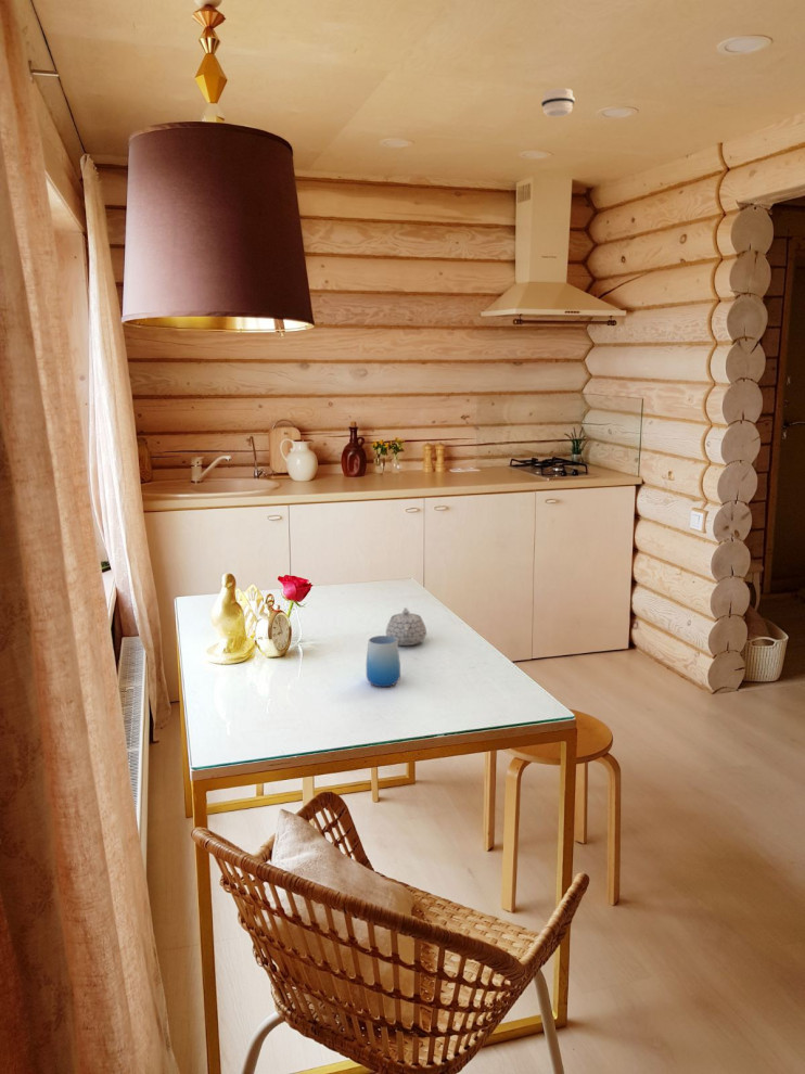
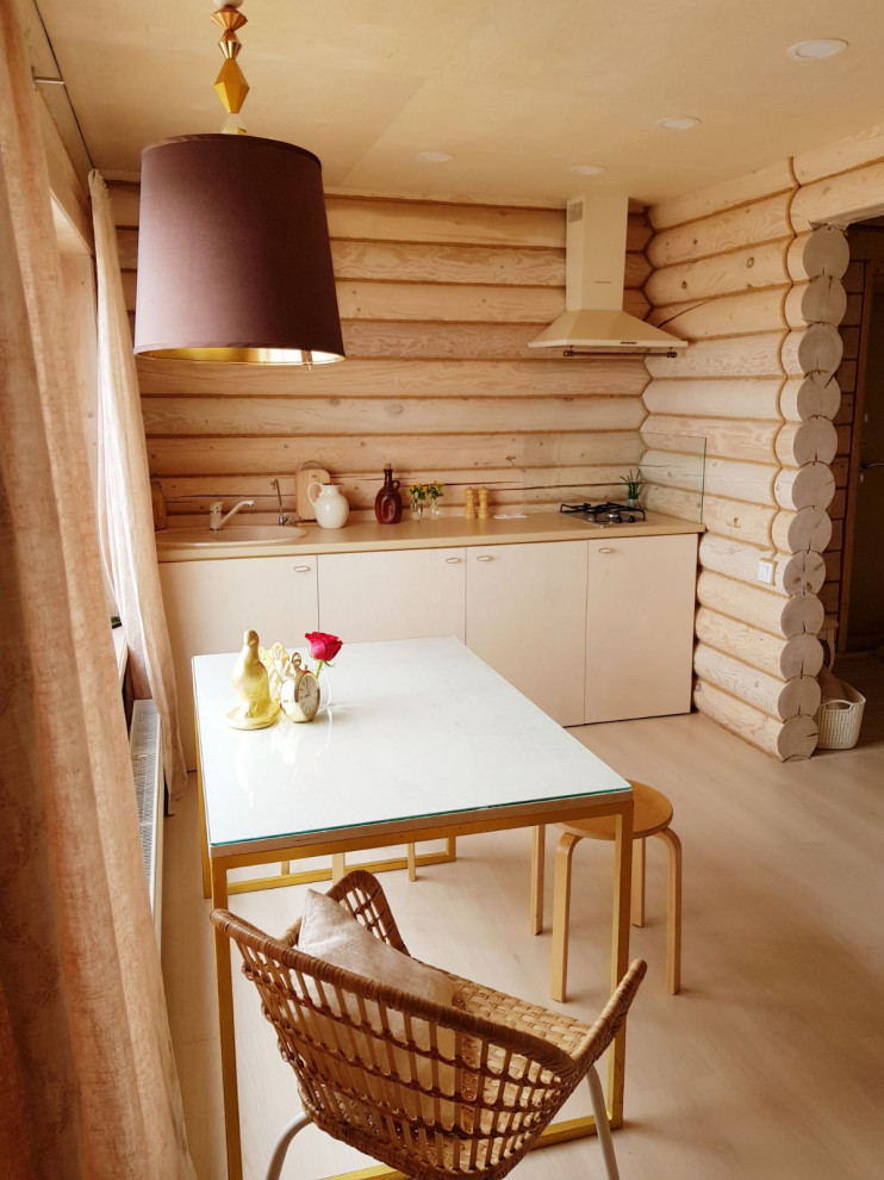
- smoke detector [540,87,576,118]
- cup [365,635,401,688]
- teapot [385,606,427,647]
